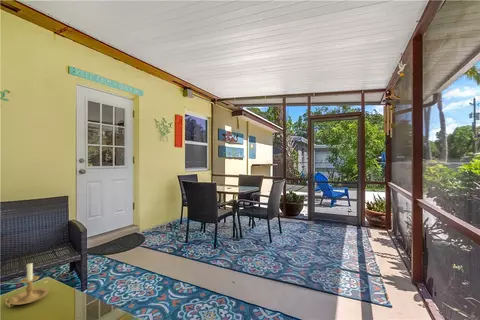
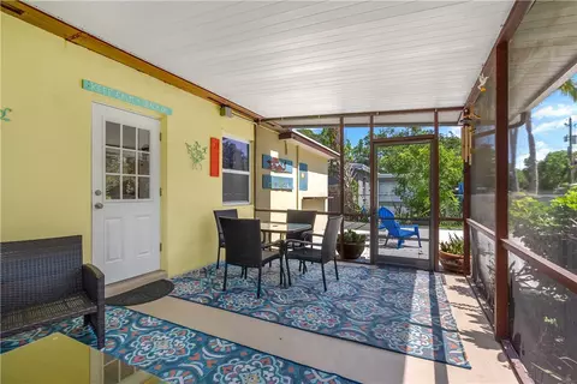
- candle holder [3,262,50,308]
